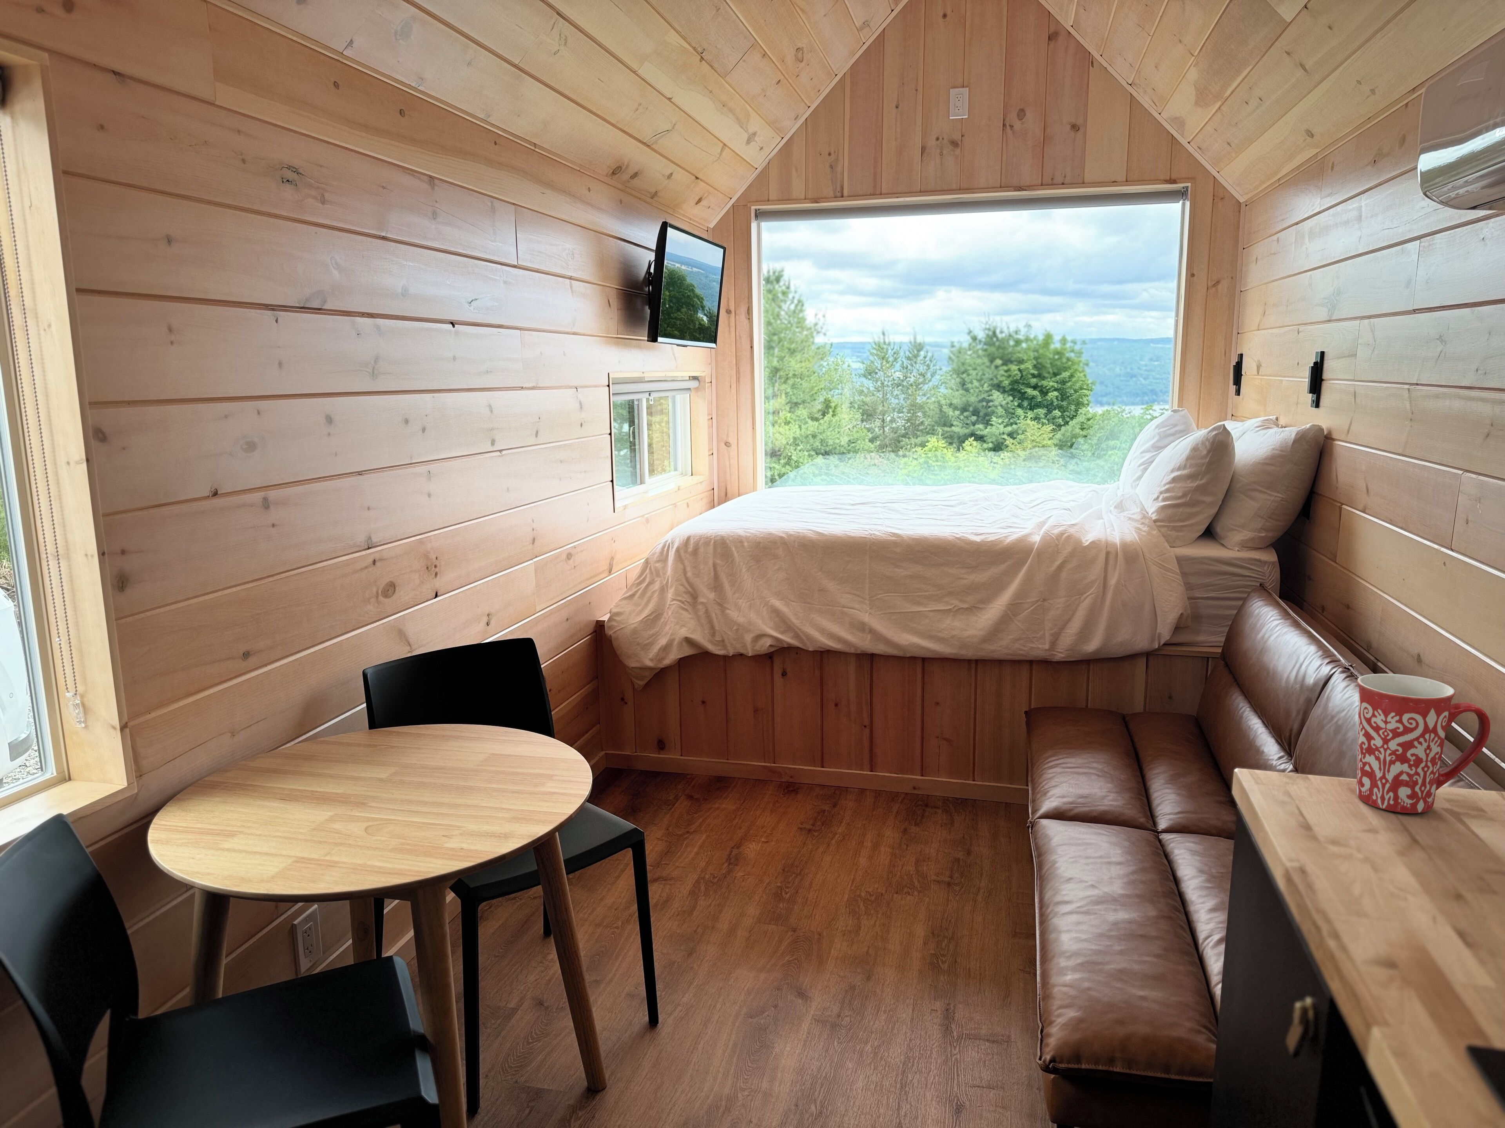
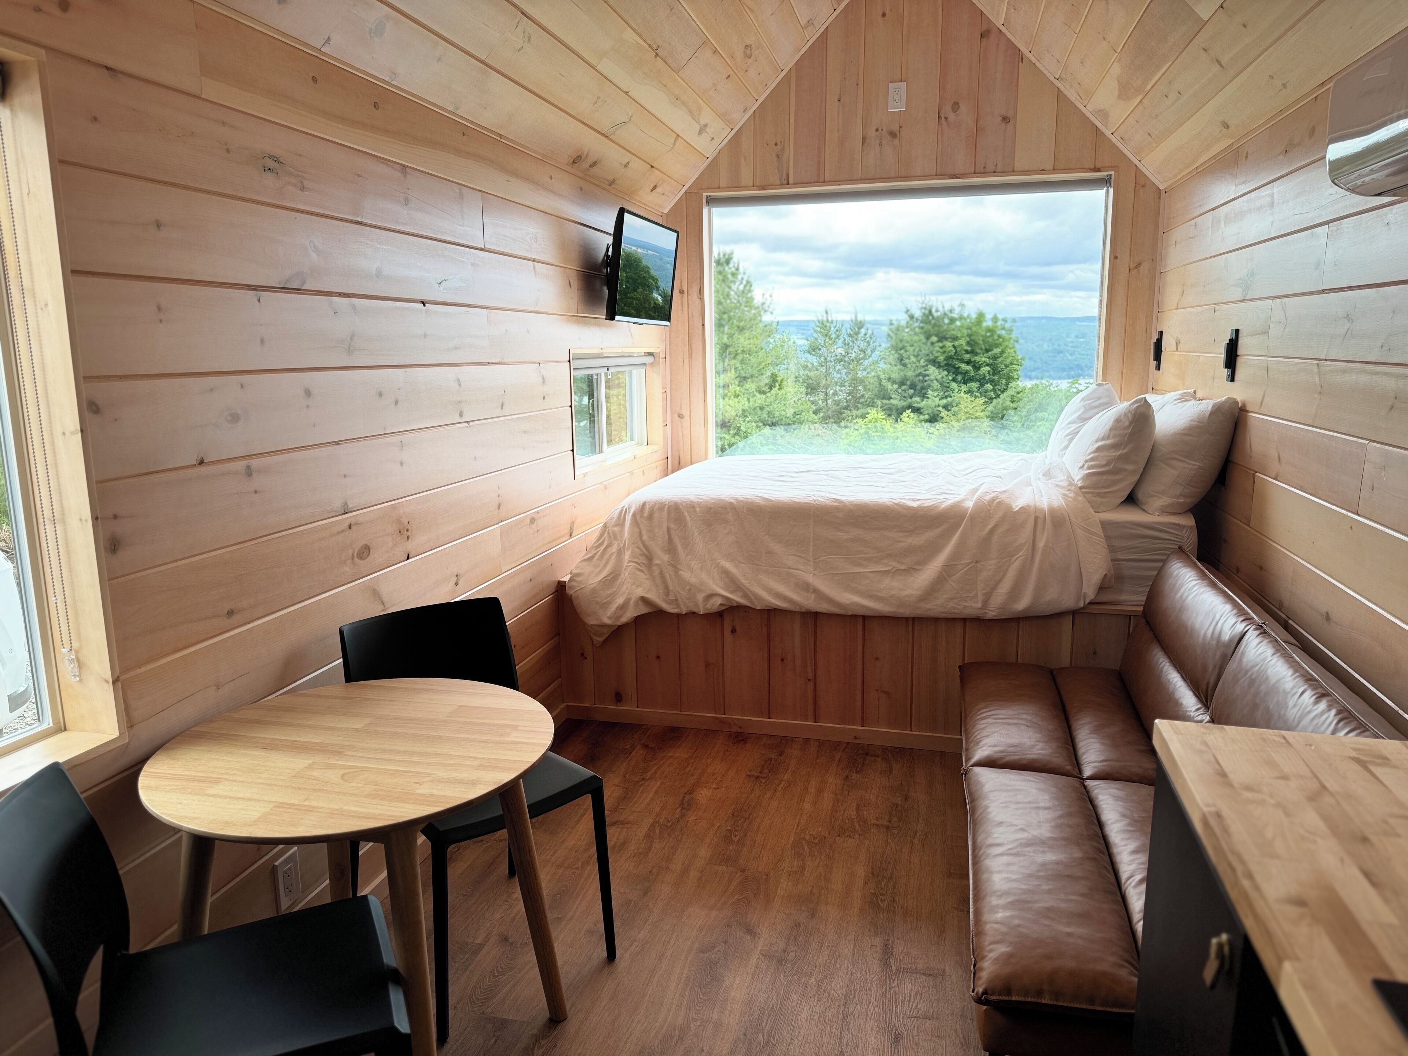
- mug [1356,673,1491,814]
